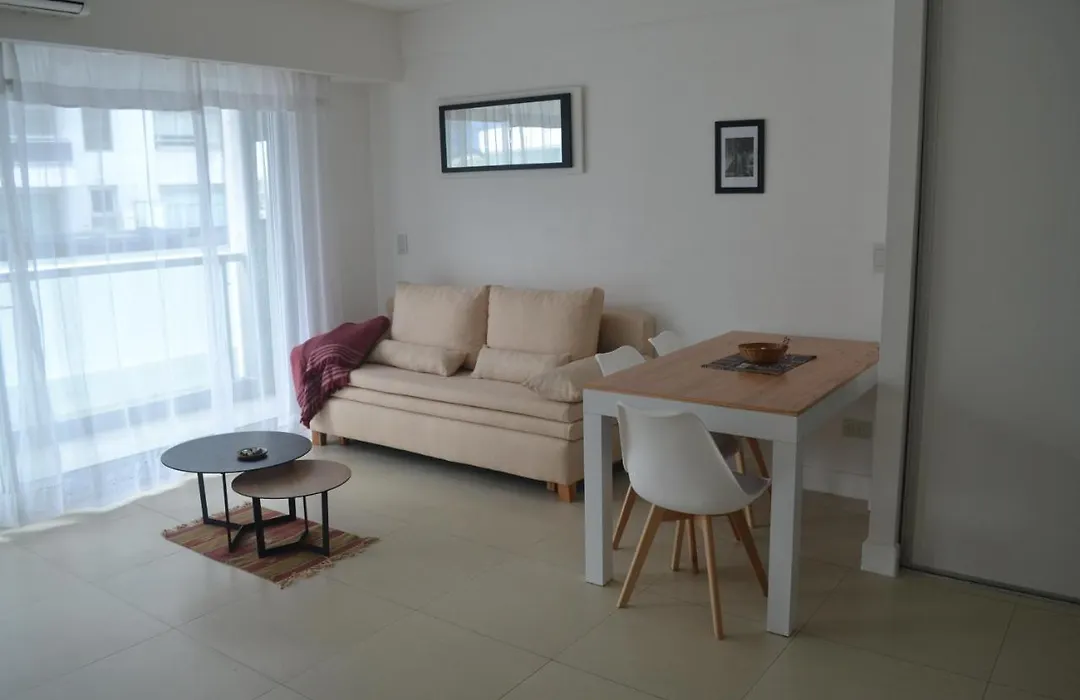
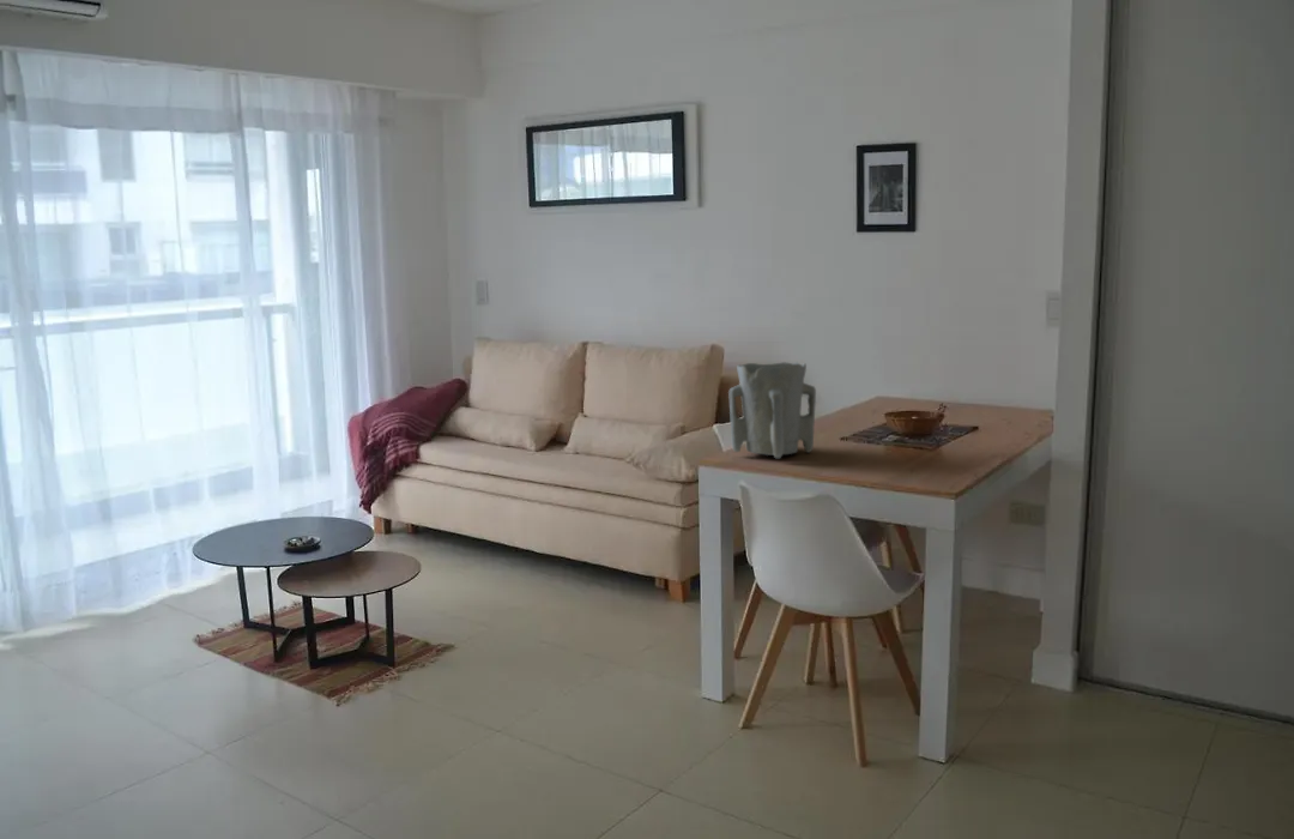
+ vase [727,361,817,459]
